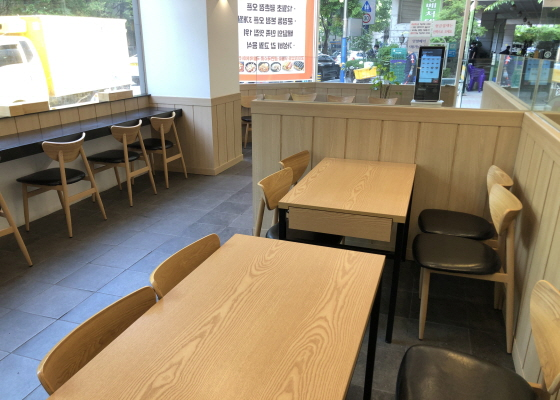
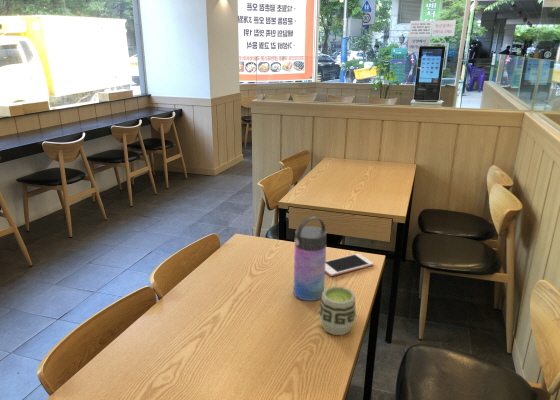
+ cell phone [325,253,374,277]
+ water bottle [293,216,328,302]
+ cup [318,285,357,336]
